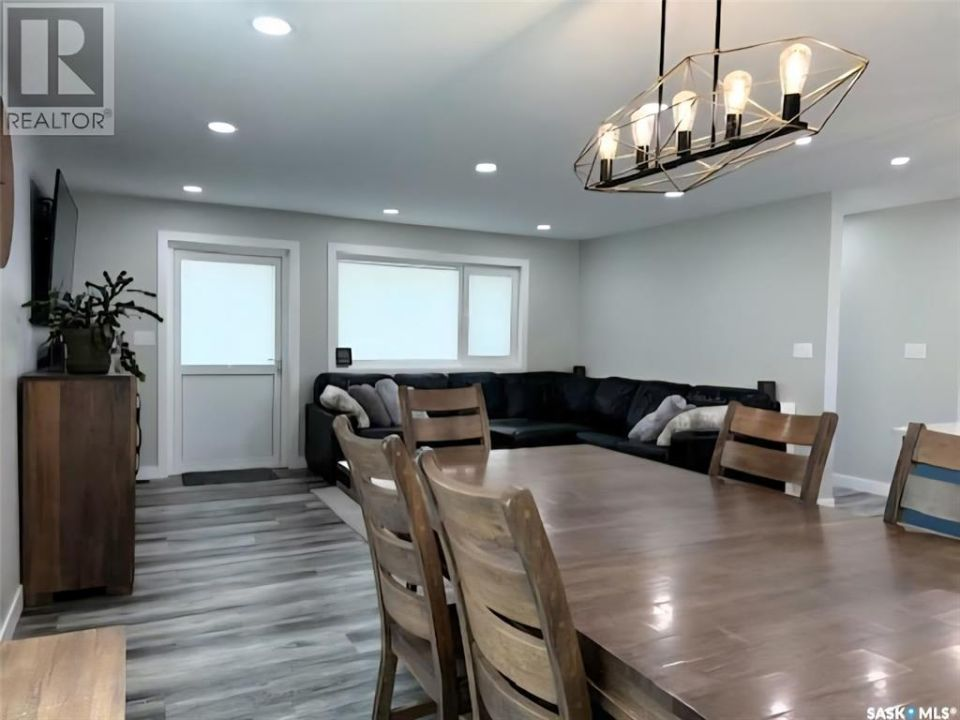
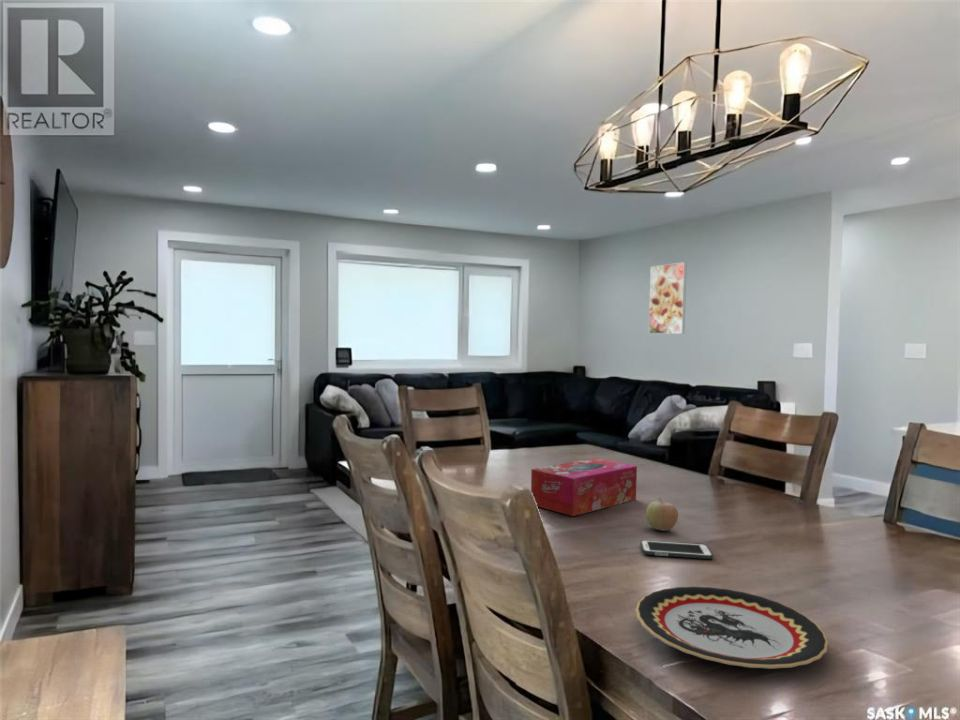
+ cell phone [639,539,714,560]
+ fruit [645,496,679,532]
+ plate [635,586,829,670]
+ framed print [648,261,688,335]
+ tissue box [530,457,638,517]
